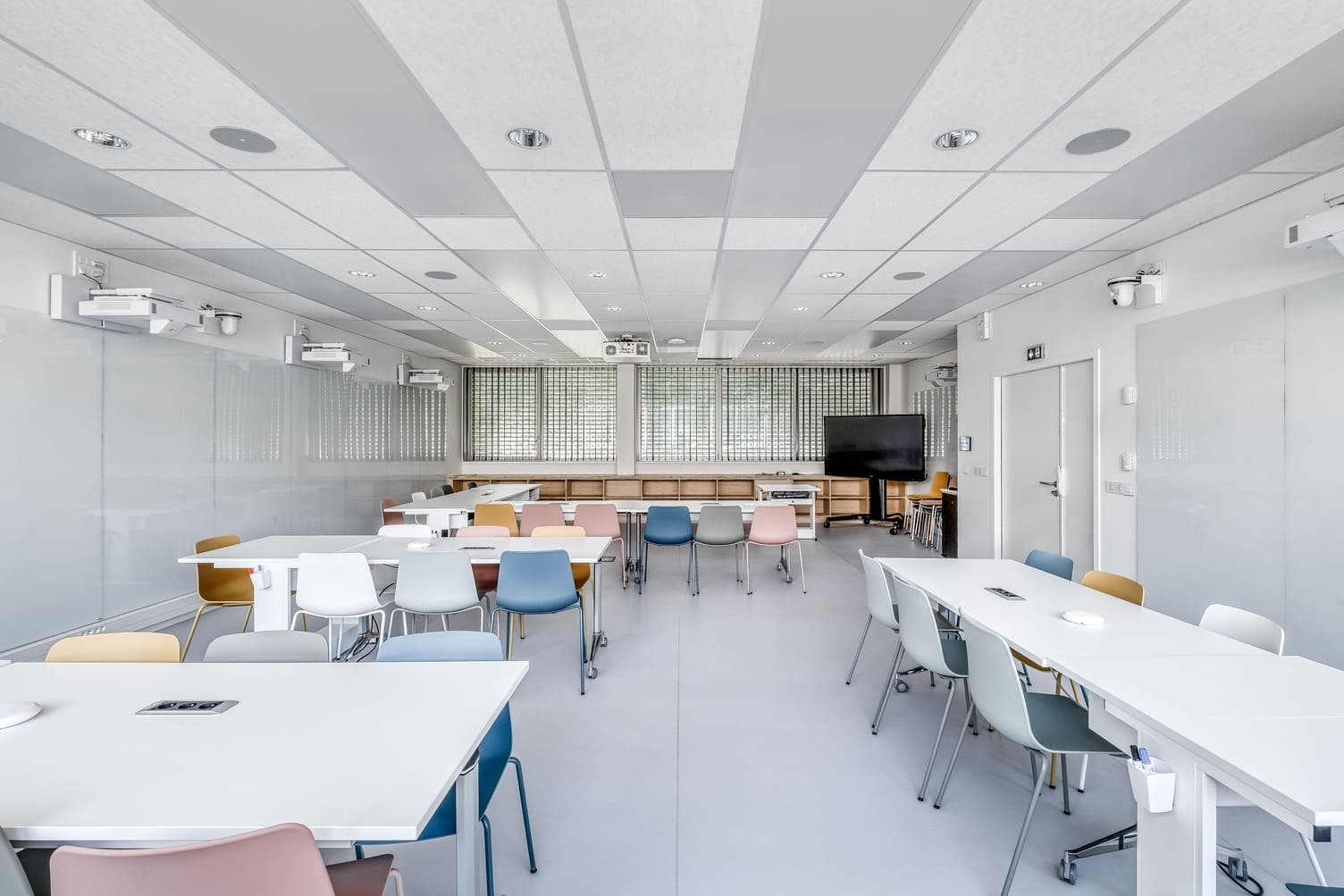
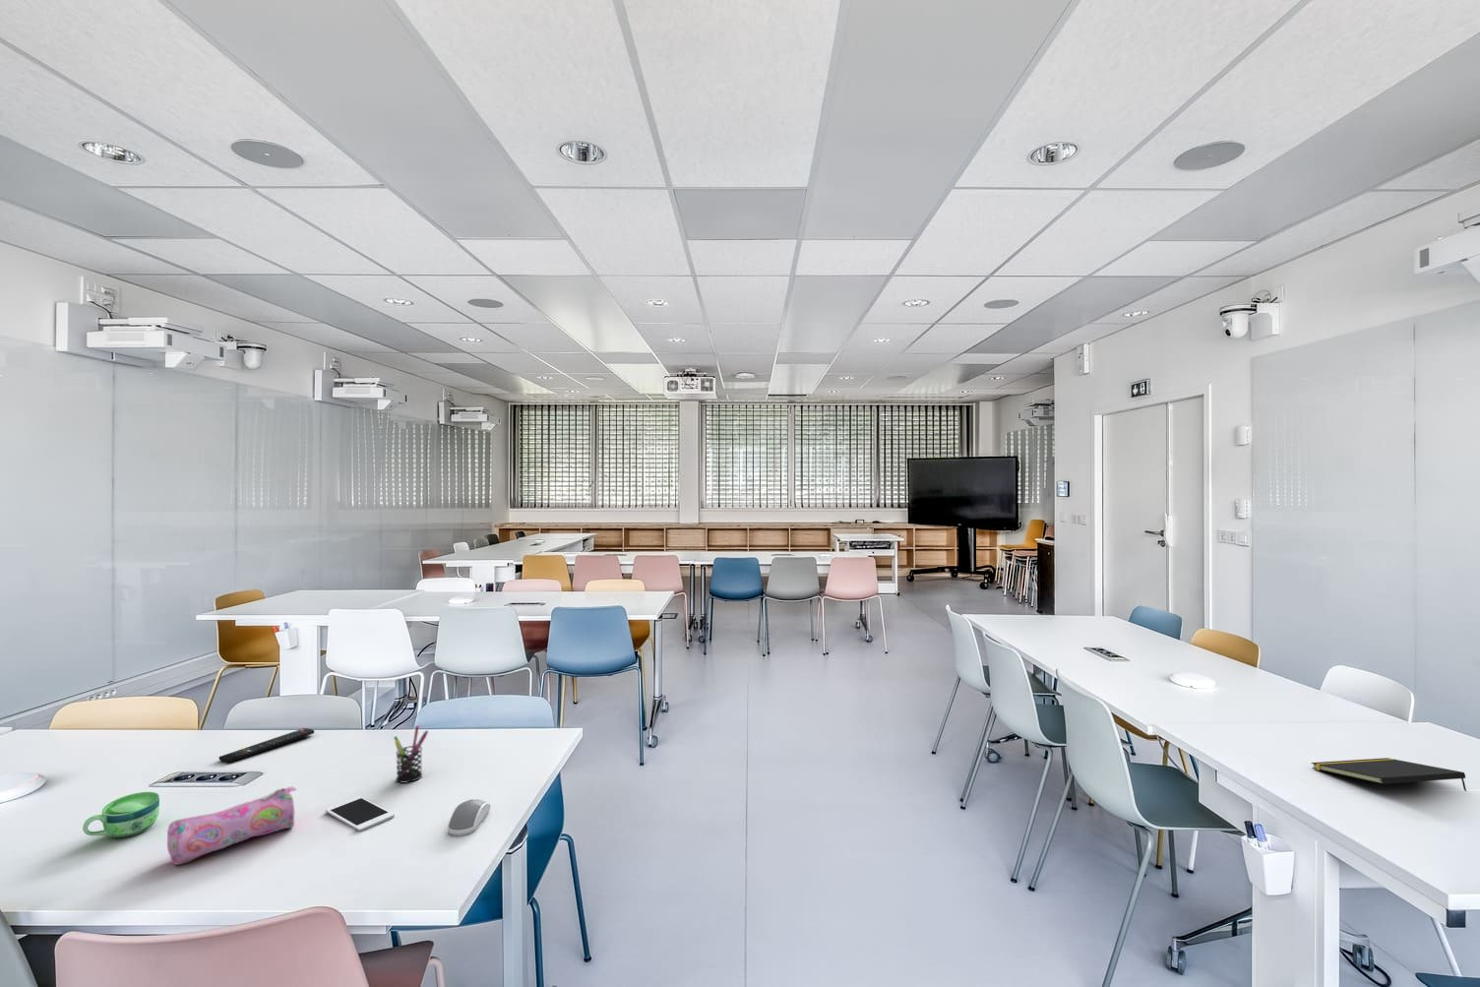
+ computer mouse [447,798,491,836]
+ notepad [1310,757,1467,792]
+ remote control [218,727,315,764]
+ pen holder [393,725,429,783]
+ pencil case [166,785,297,866]
+ cell phone [325,795,395,833]
+ cup [81,791,161,838]
